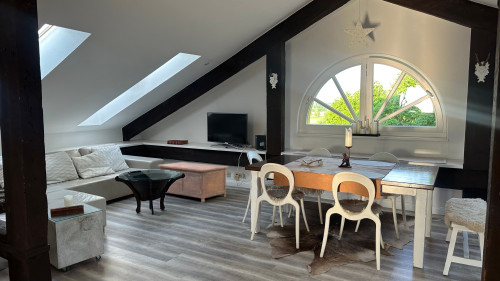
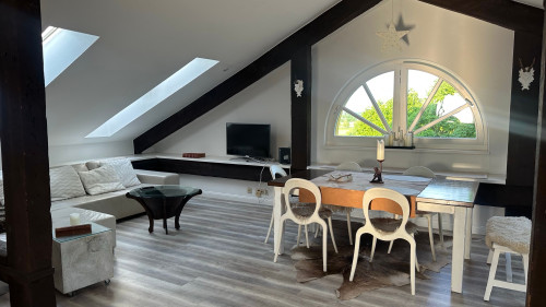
- cabinet [156,161,229,203]
